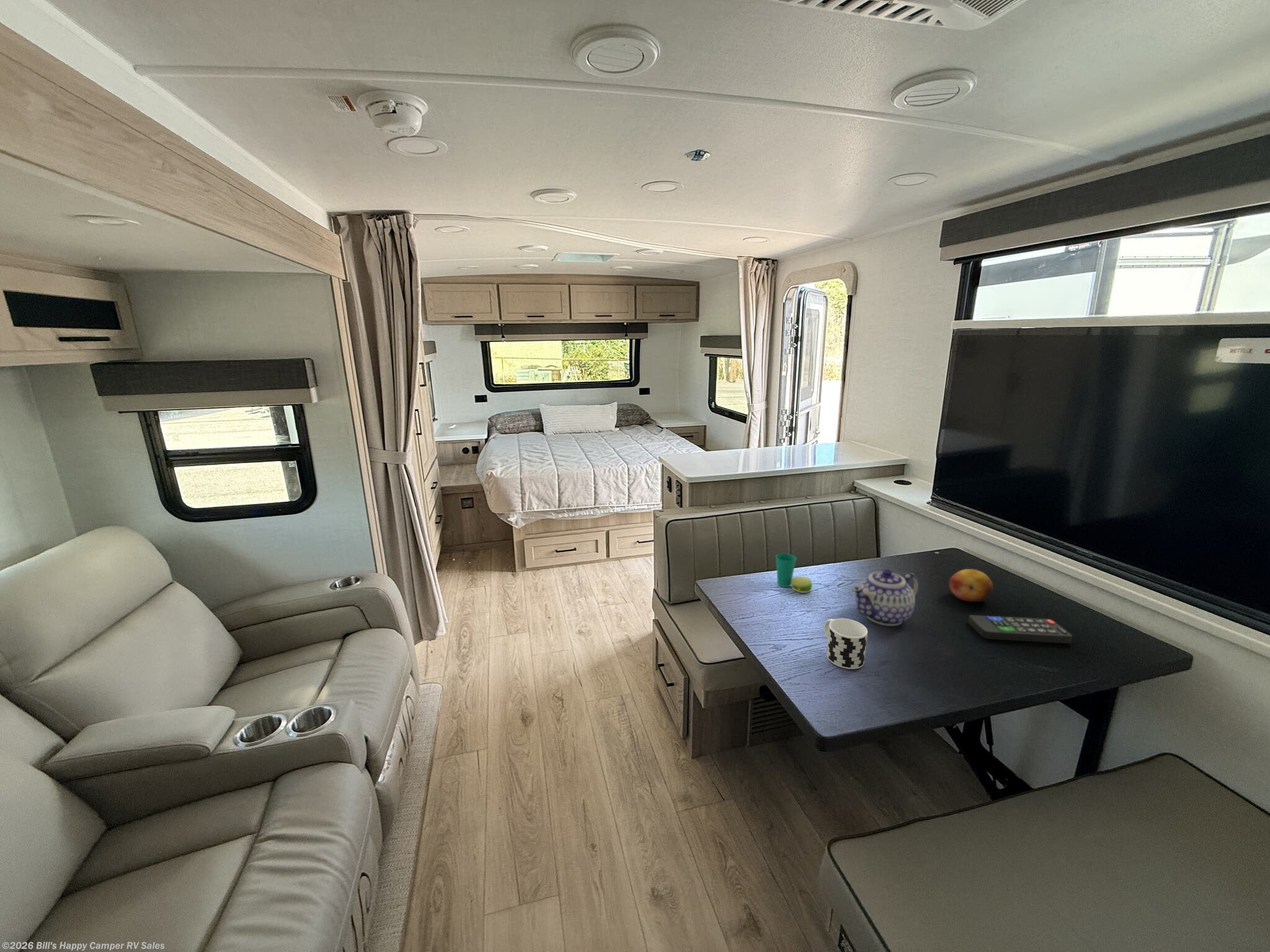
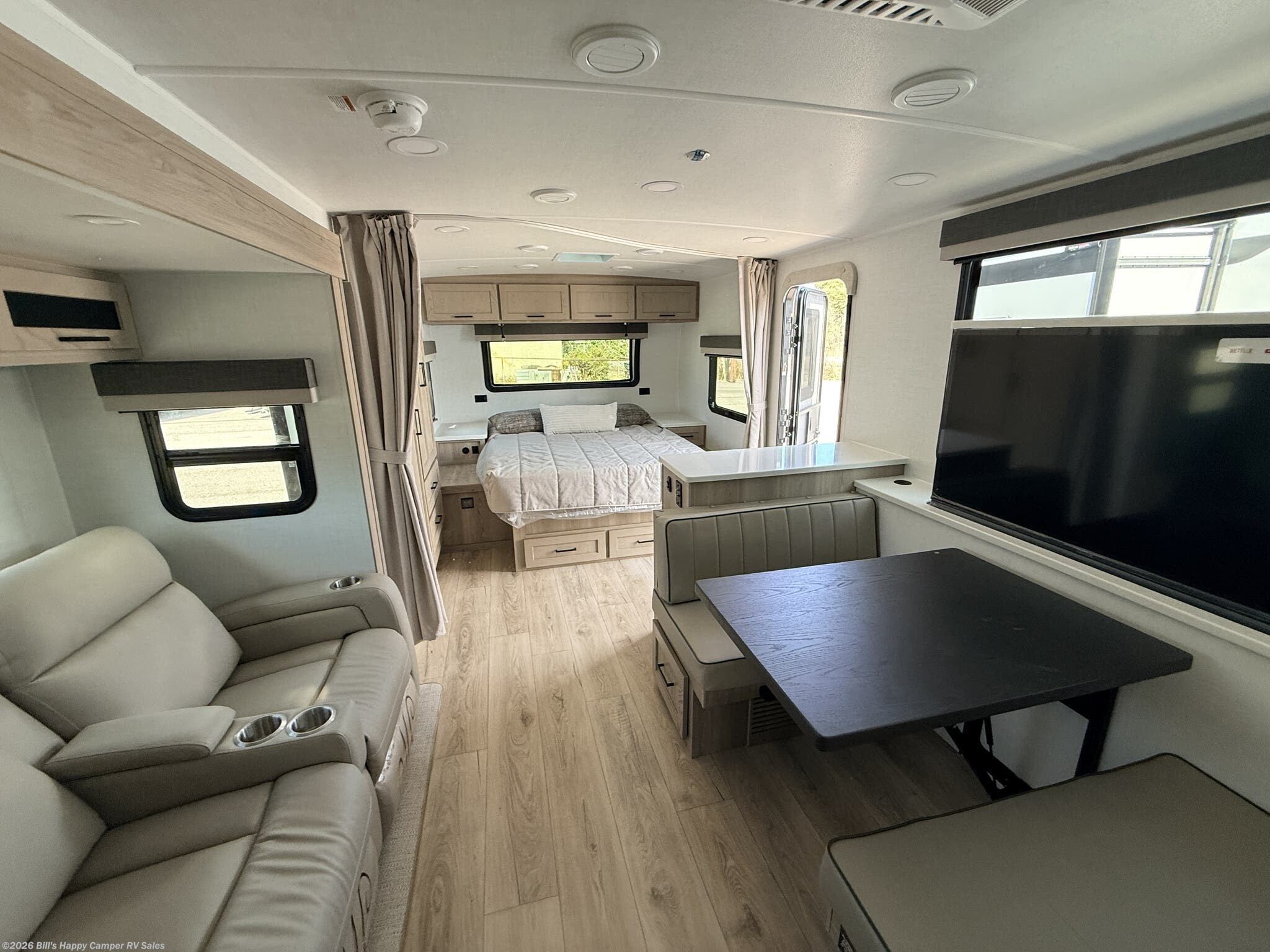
- cup [775,553,814,594]
- cup [824,618,868,670]
- fruit [948,568,994,602]
- remote control [967,614,1073,644]
- teapot [851,568,920,627]
